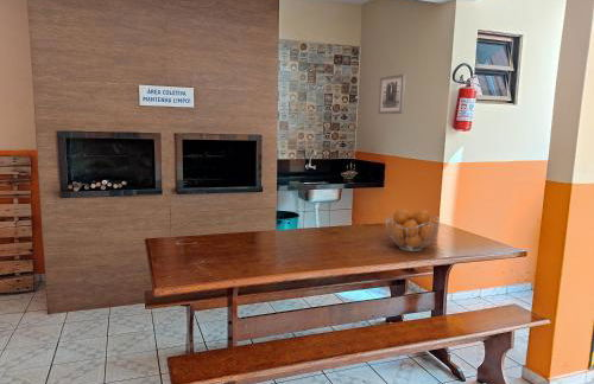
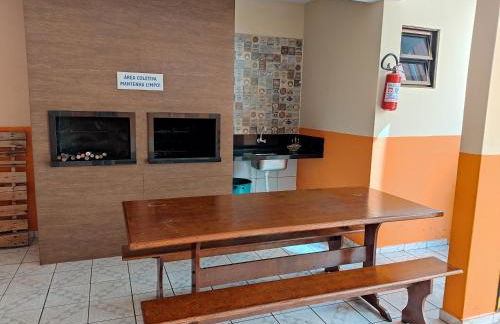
- wall art [377,73,407,115]
- fruit basket [384,209,441,252]
